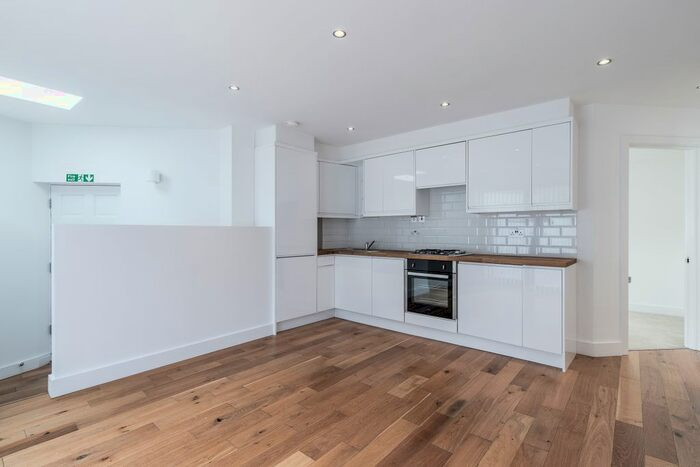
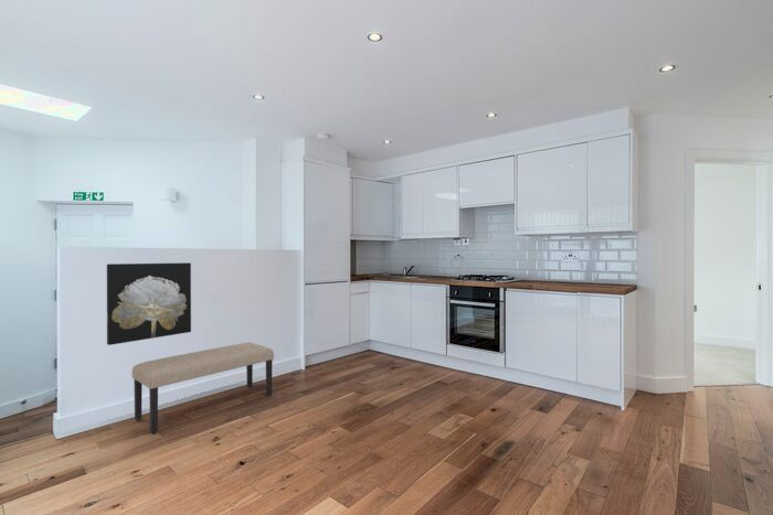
+ wall art [106,261,192,346]
+ bench [131,342,275,434]
